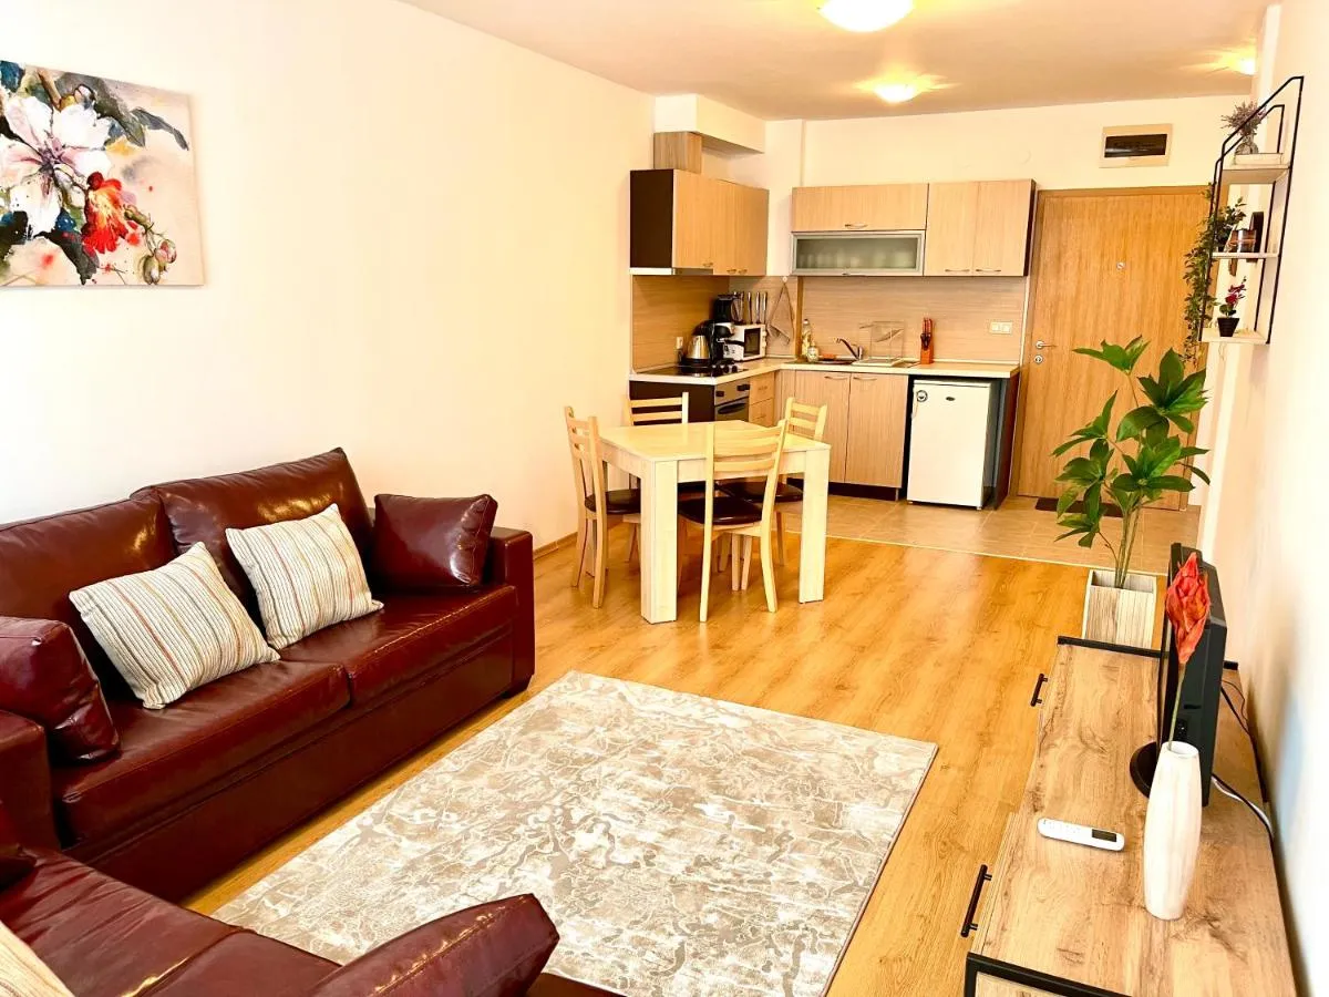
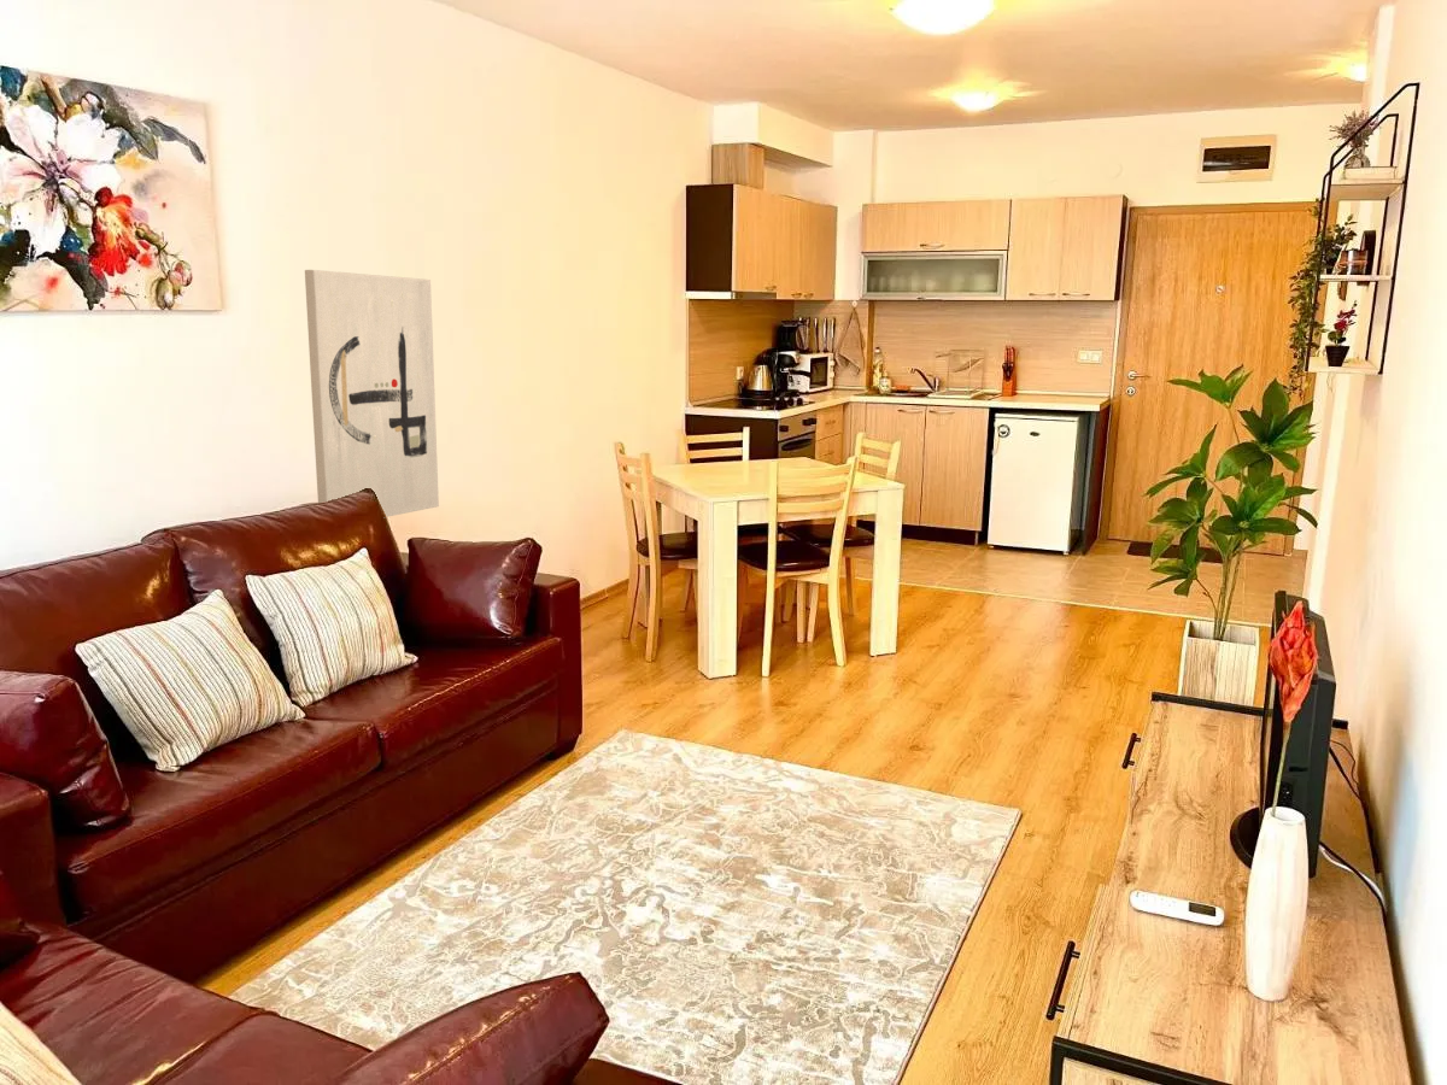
+ wall art [304,269,440,518]
